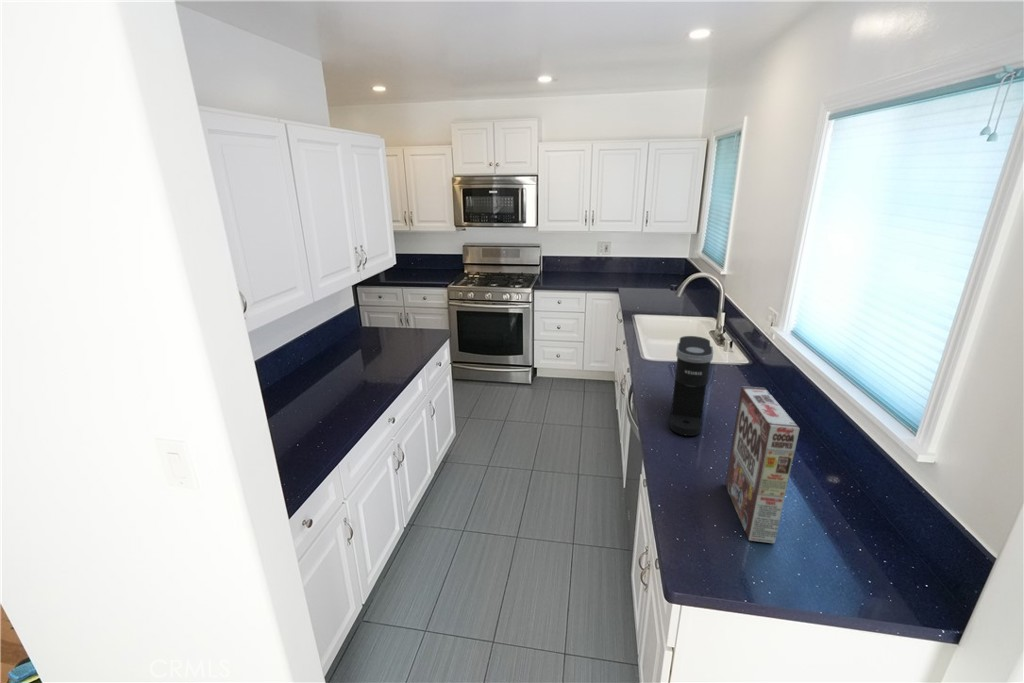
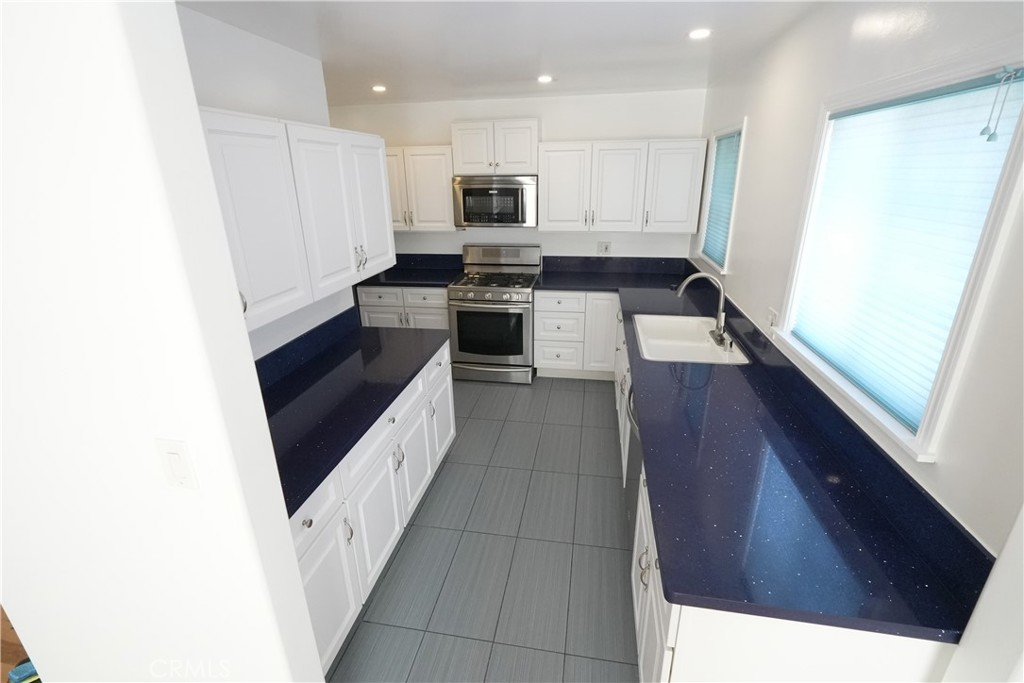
- coffee maker [669,335,714,437]
- cereal box [724,385,801,544]
